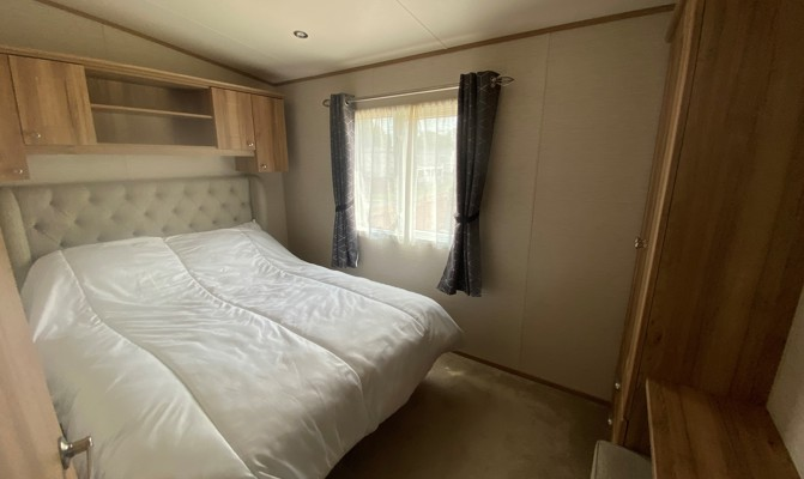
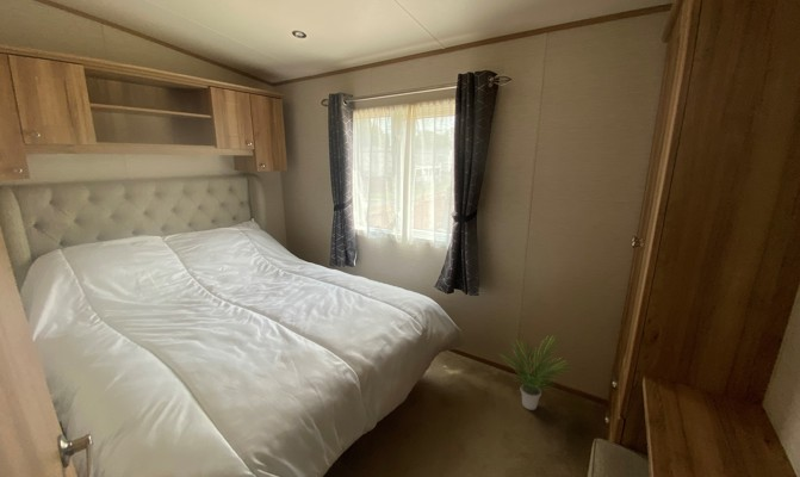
+ potted plant [500,334,575,411]
